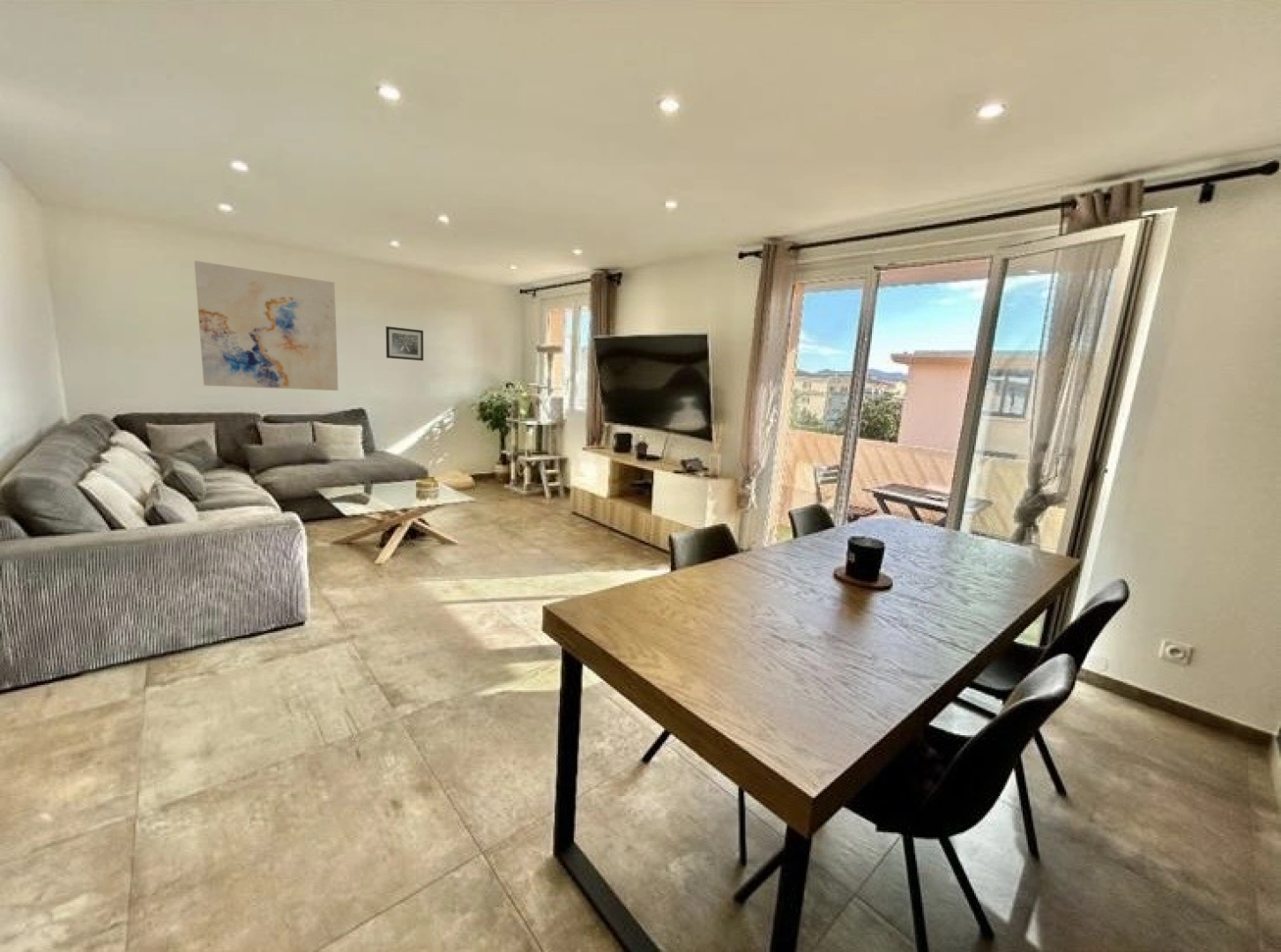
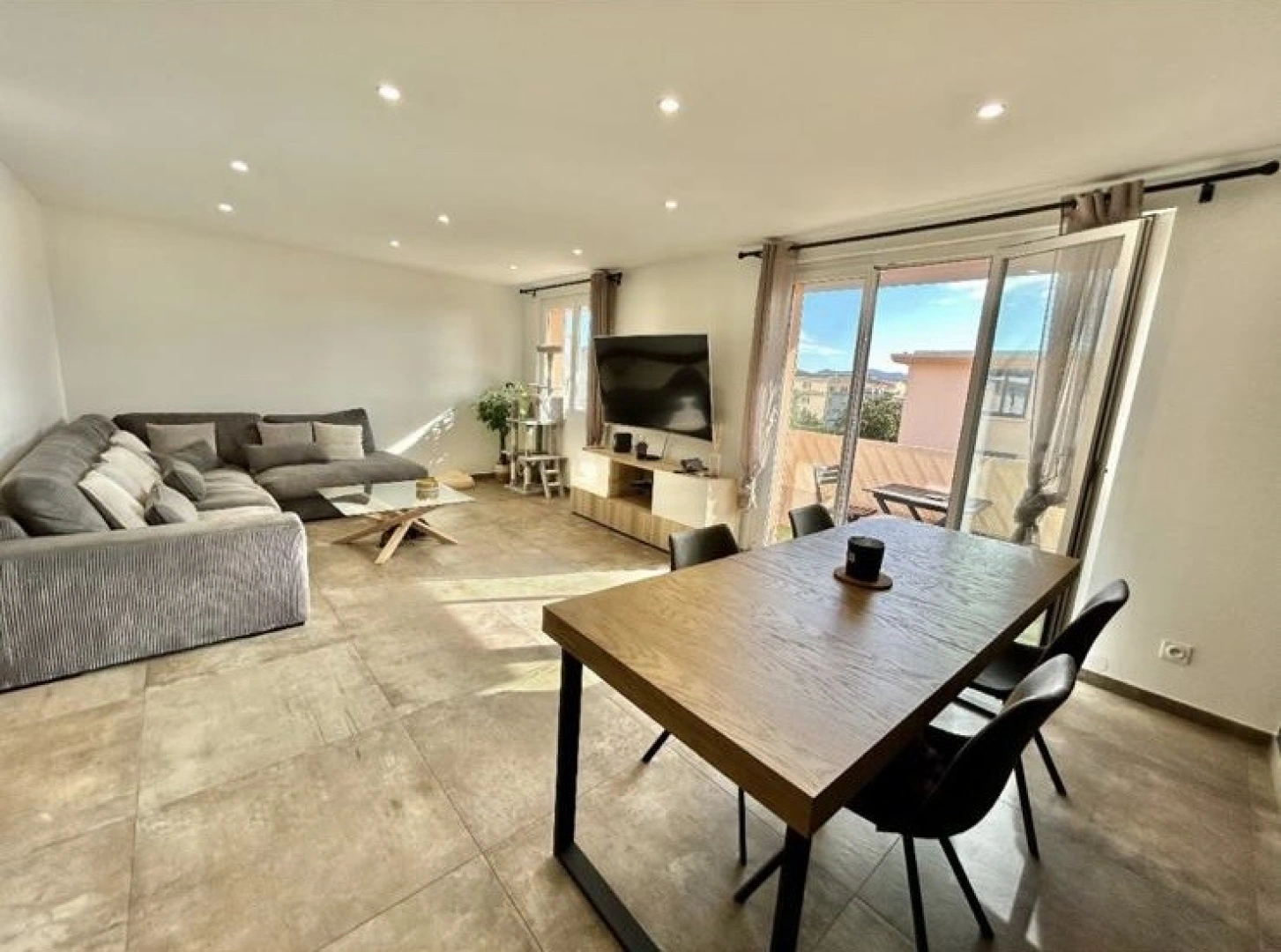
- wall art [385,325,424,361]
- wall art [194,260,339,391]
